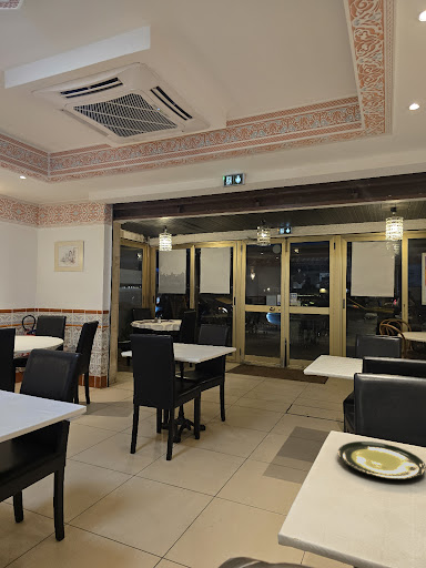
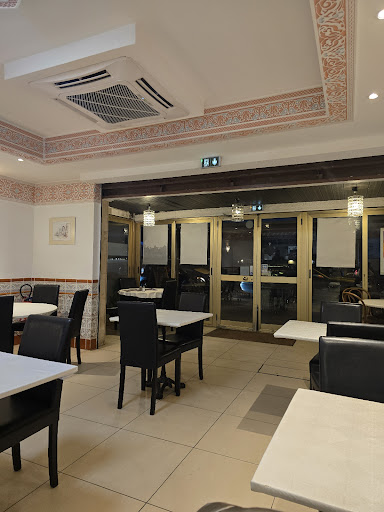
- plate [337,440,426,480]
